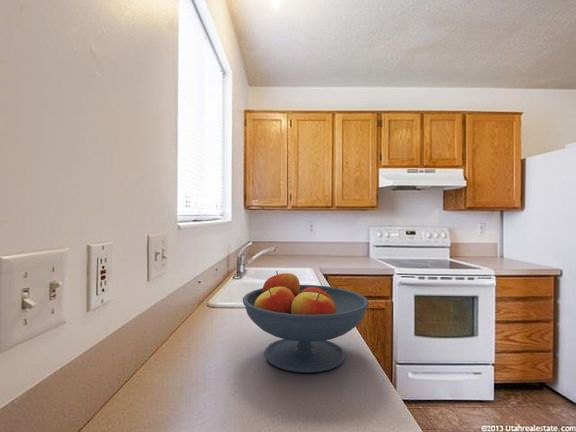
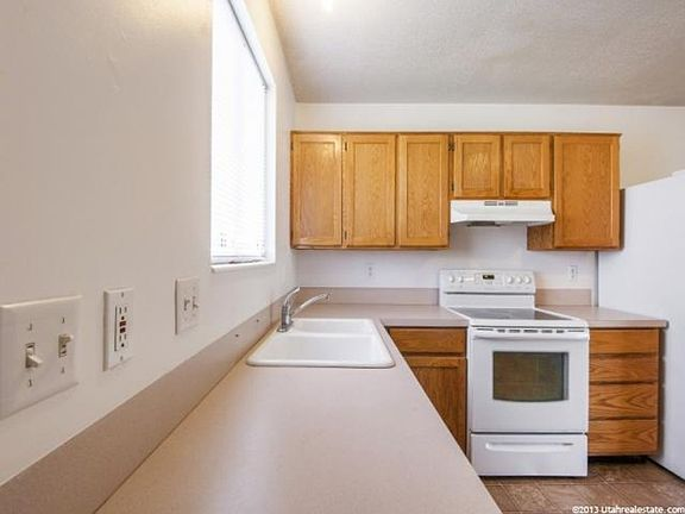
- fruit bowl [242,270,370,374]
